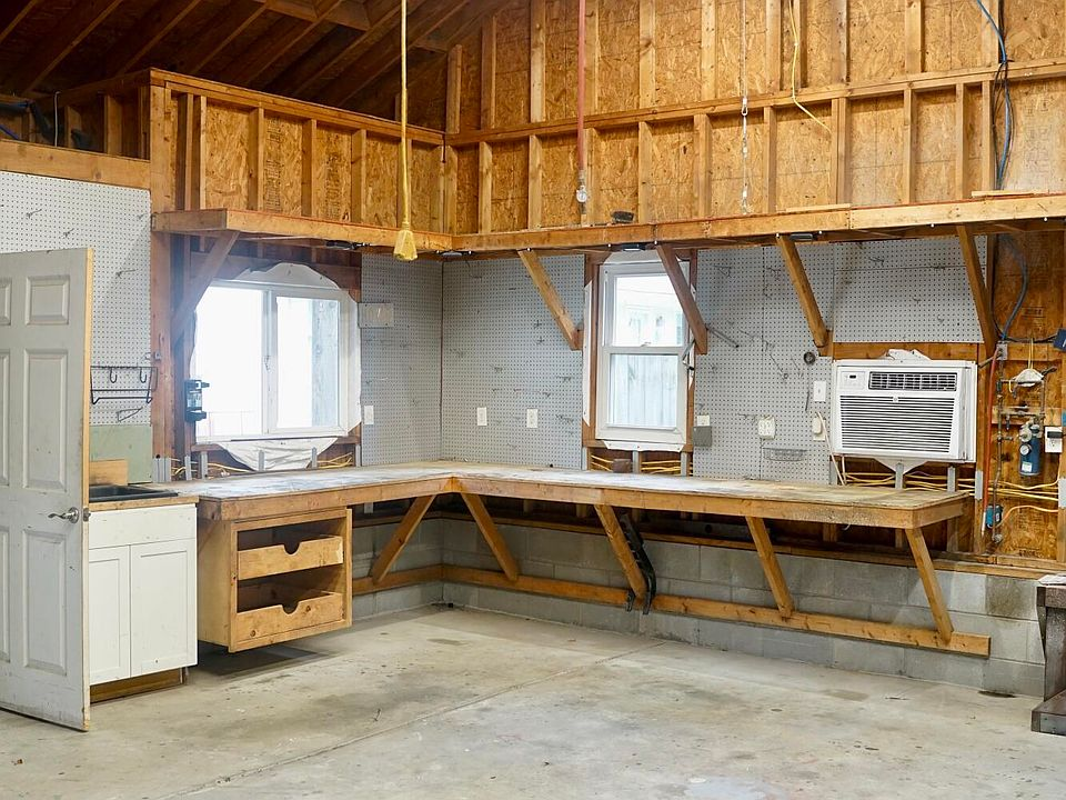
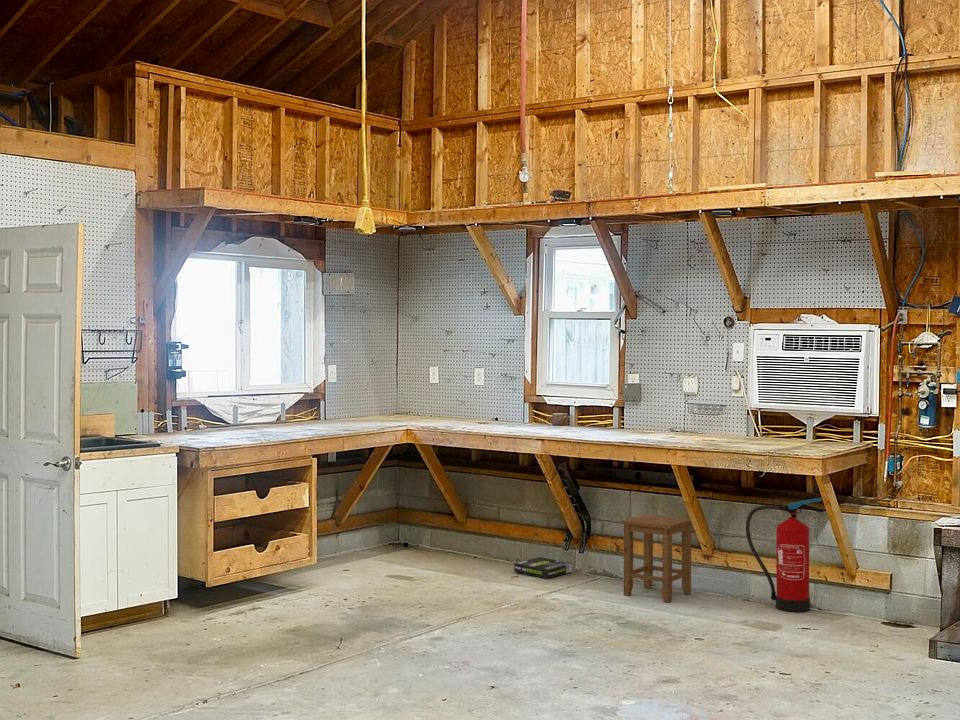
+ fire extinguisher [745,497,825,613]
+ stool [620,513,693,603]
+ box [513,556,574,580]
